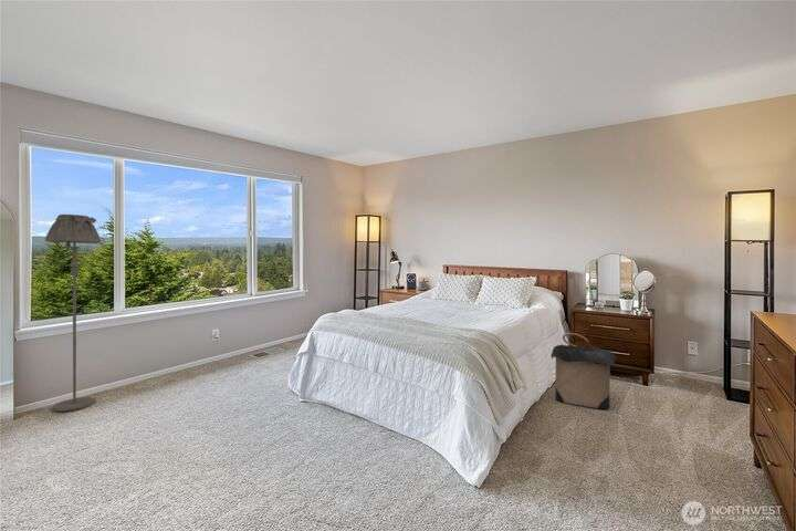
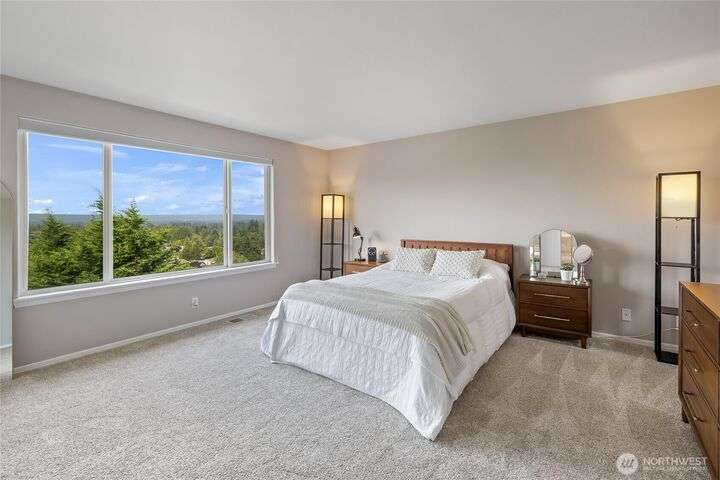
- laundry hamper [548,332,619,410]
- floor lamp [44,214,103,413]
